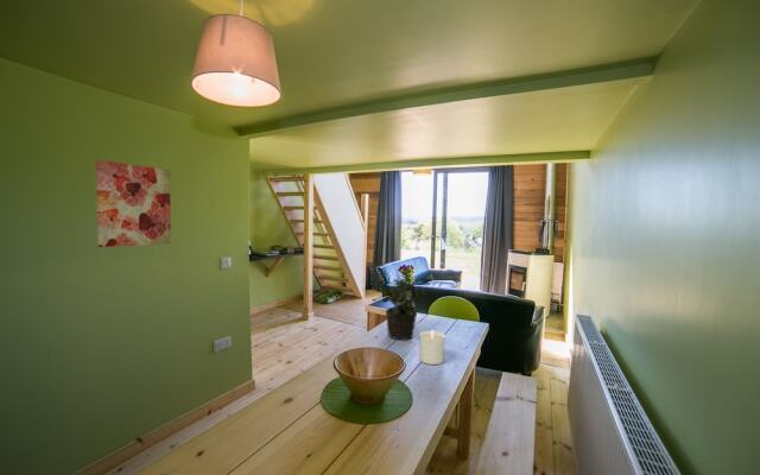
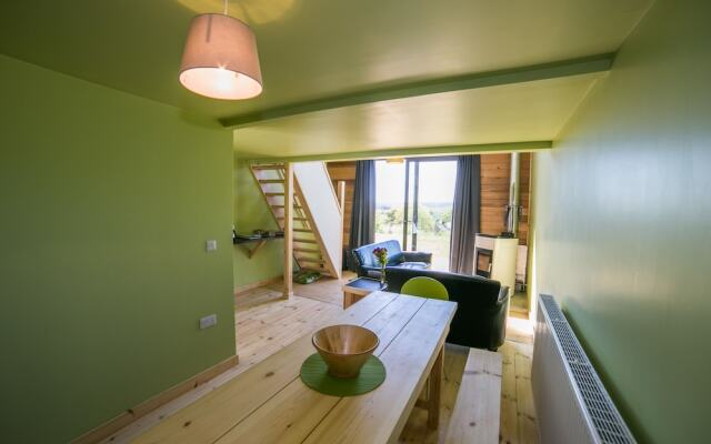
- wall art [95,159,172,248]
- potted plant [381,276,426,341]
- candle [419,329,446,366]
